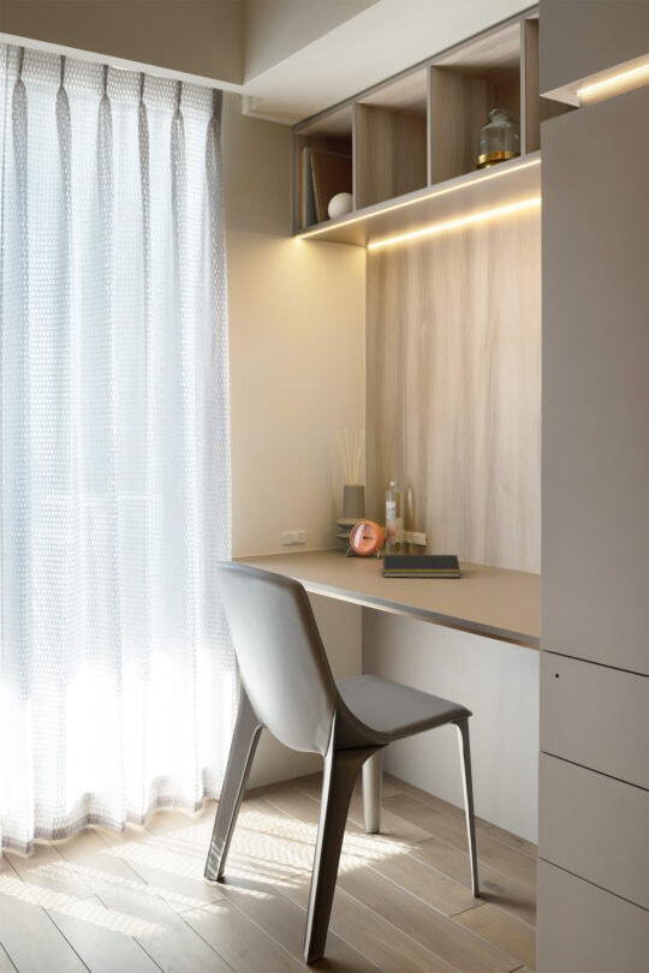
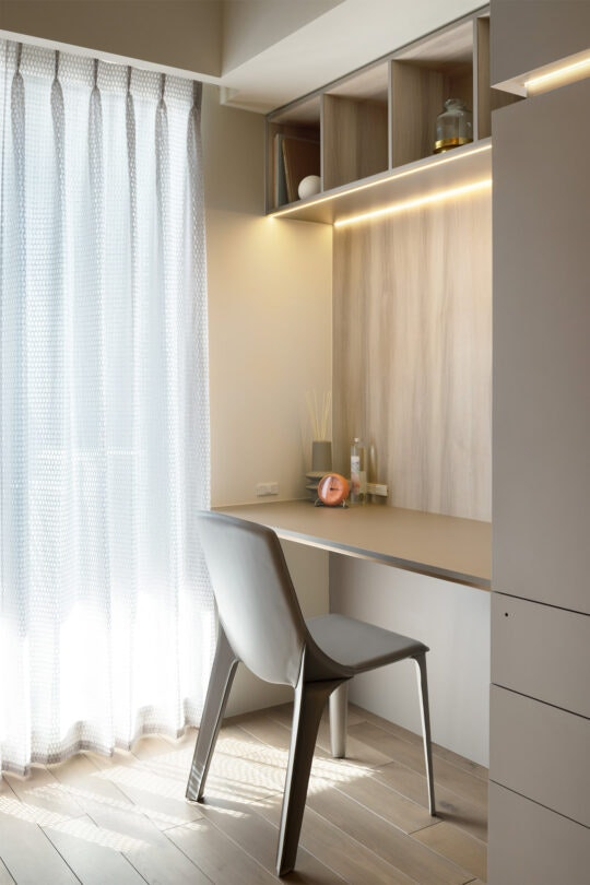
- notepad [381,554,462,579]
